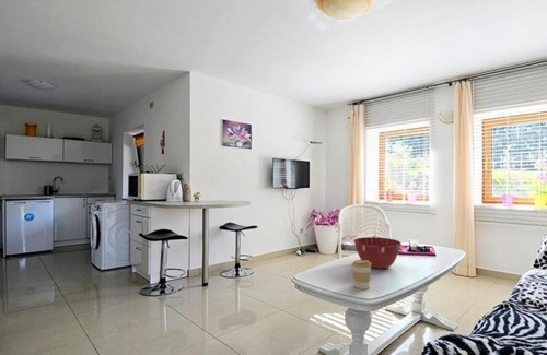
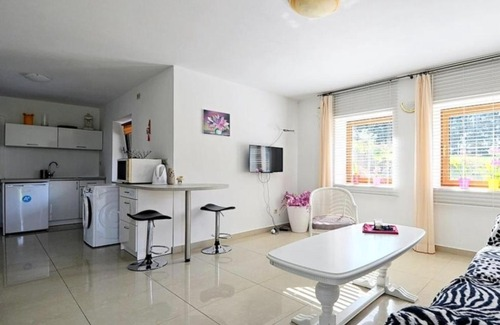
- mixing bowl [352,236,403,270]
- coffee cup [351,259,372,291]
